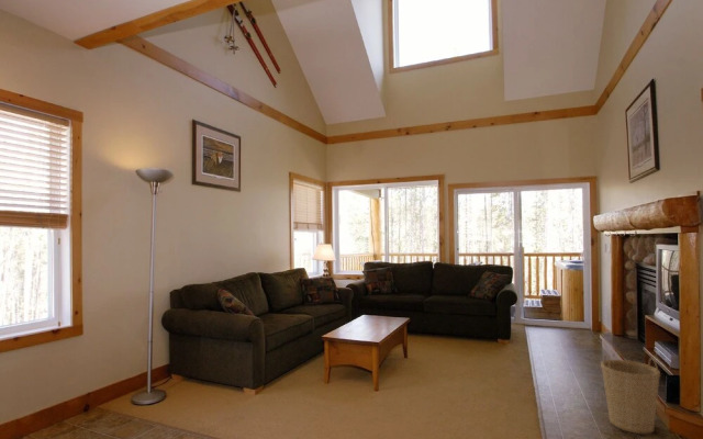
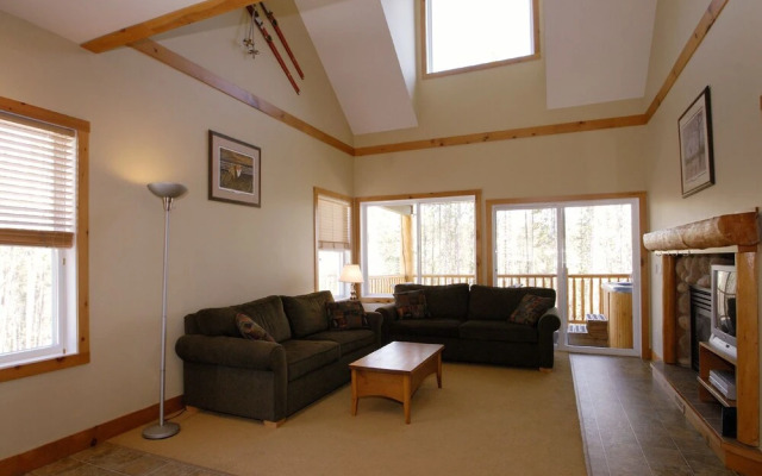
- basket [600,352,661,435]
